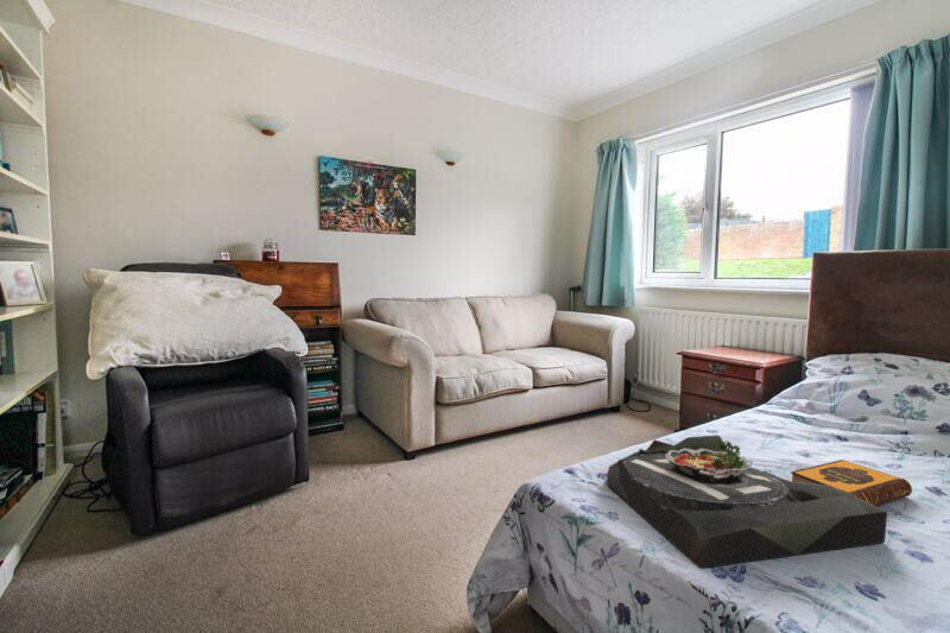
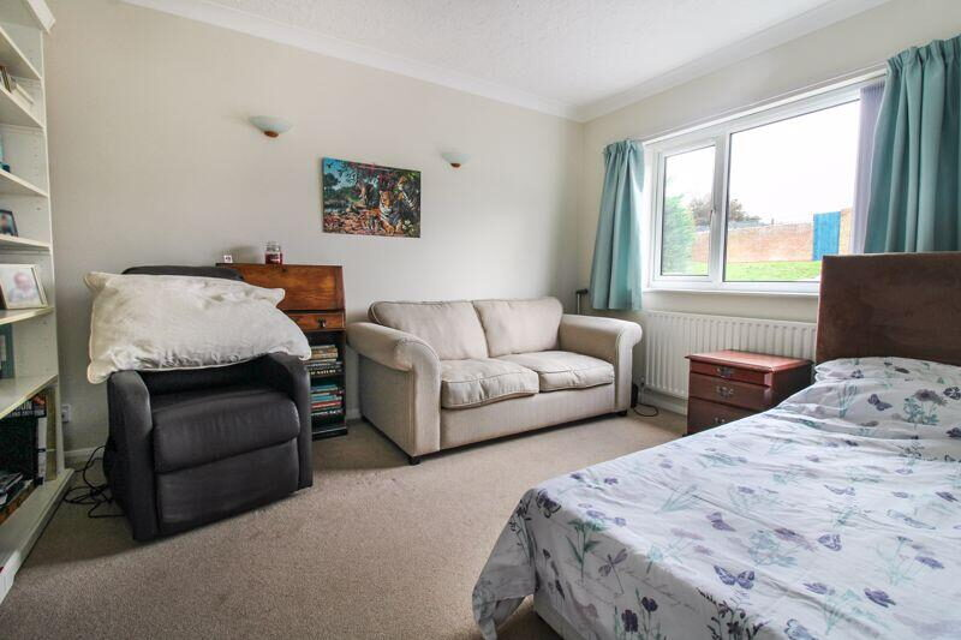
- serving tray [606,433,888,570]
- hardback book [790,458,913,507]
